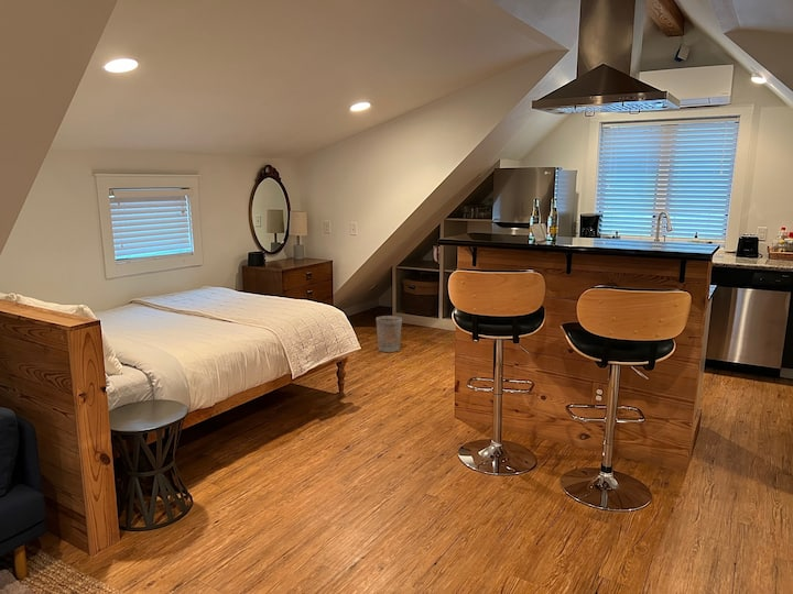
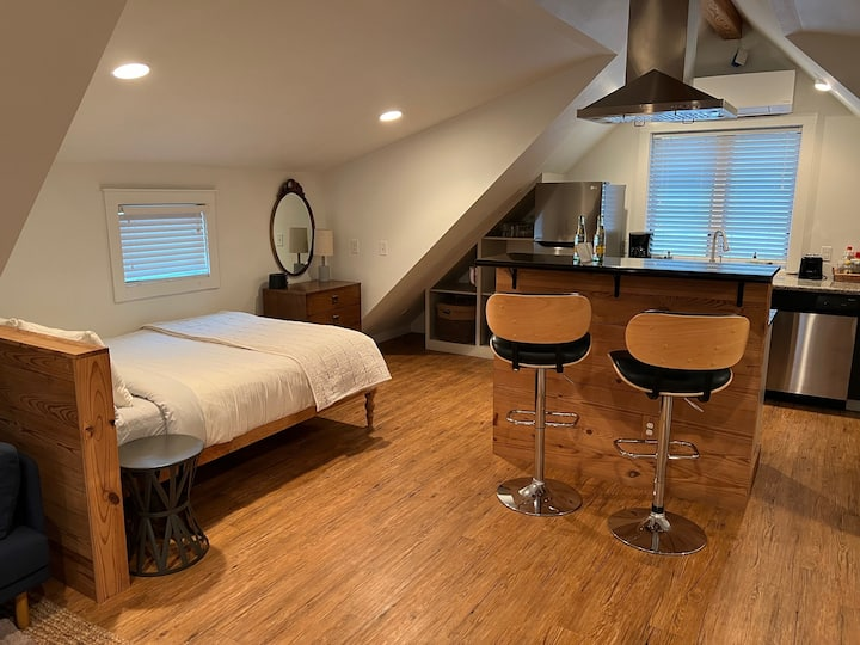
- wastebasket [374,315,403,353]
